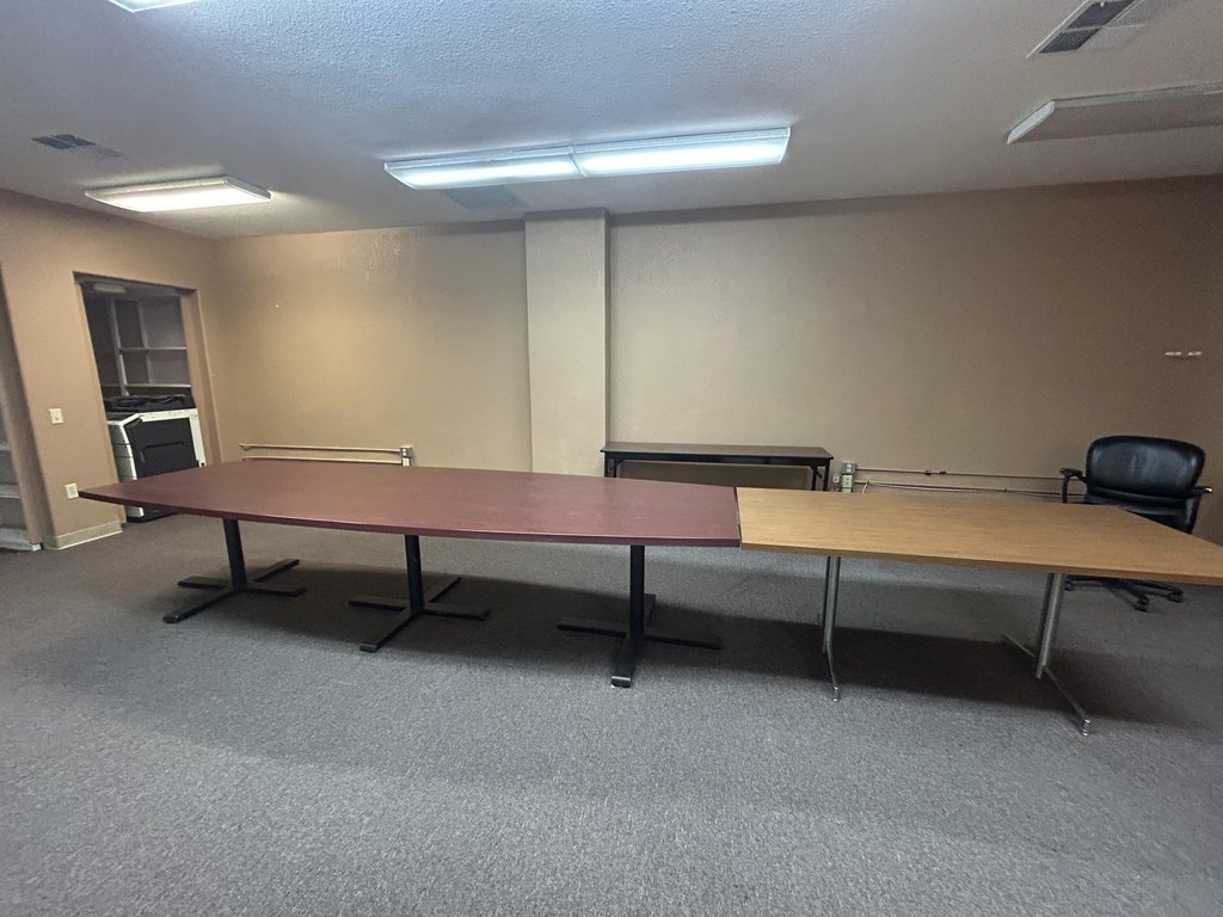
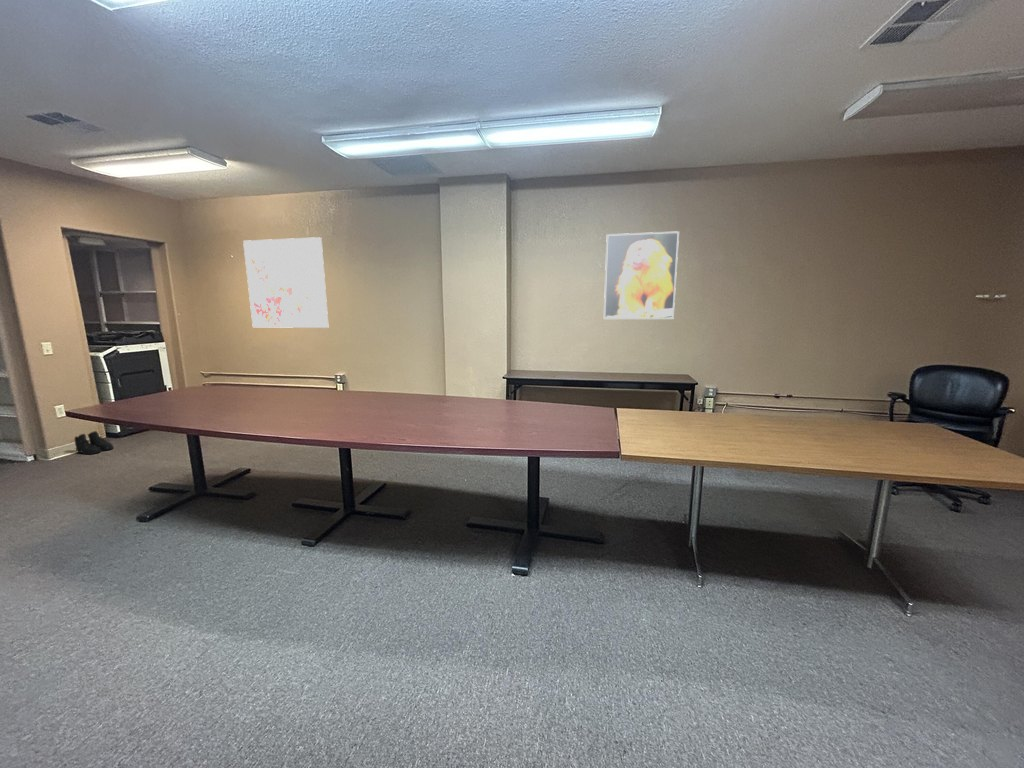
+ wall art [242,236,329,329]
+ boots [73,430,115,456]
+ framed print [603,230,680,320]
